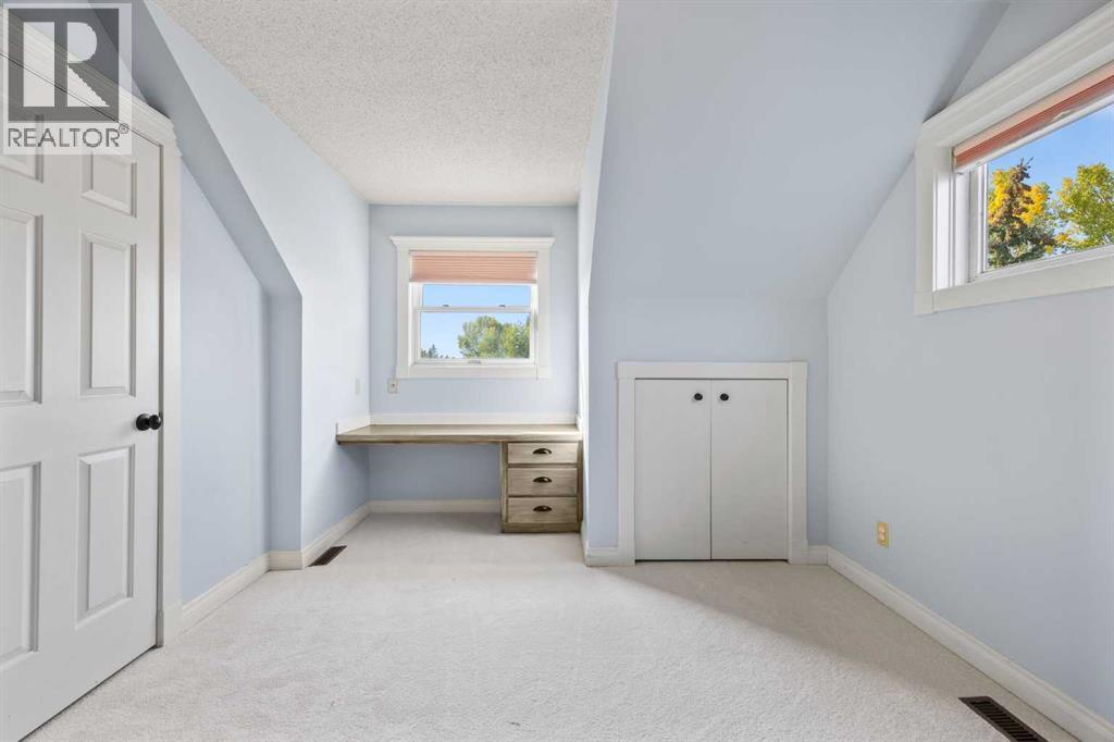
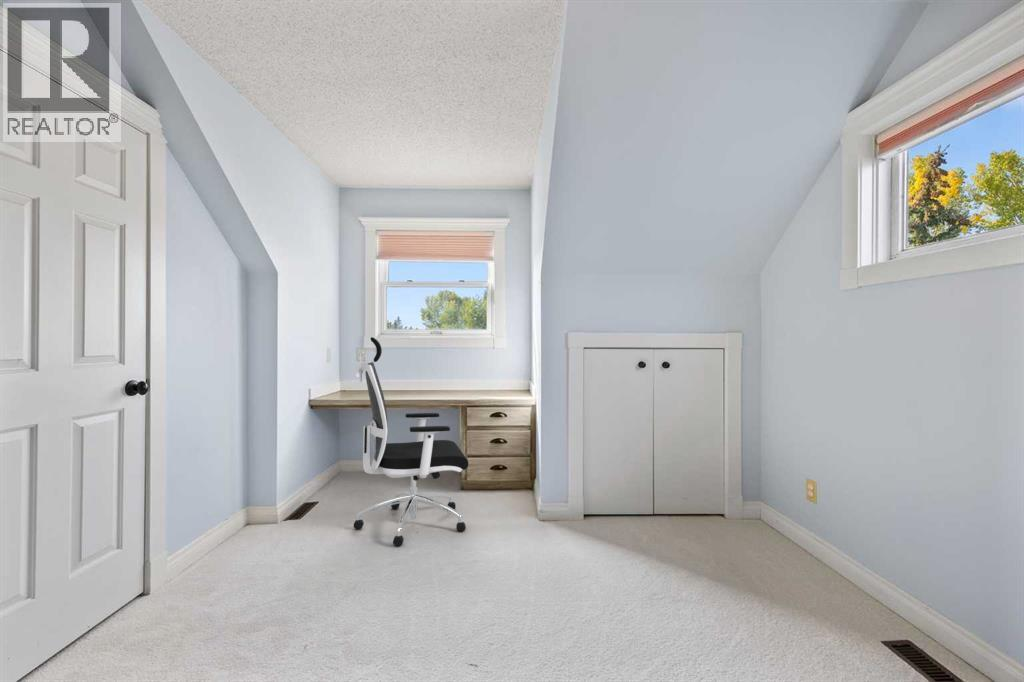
+ office chair [352,336,469,548]
